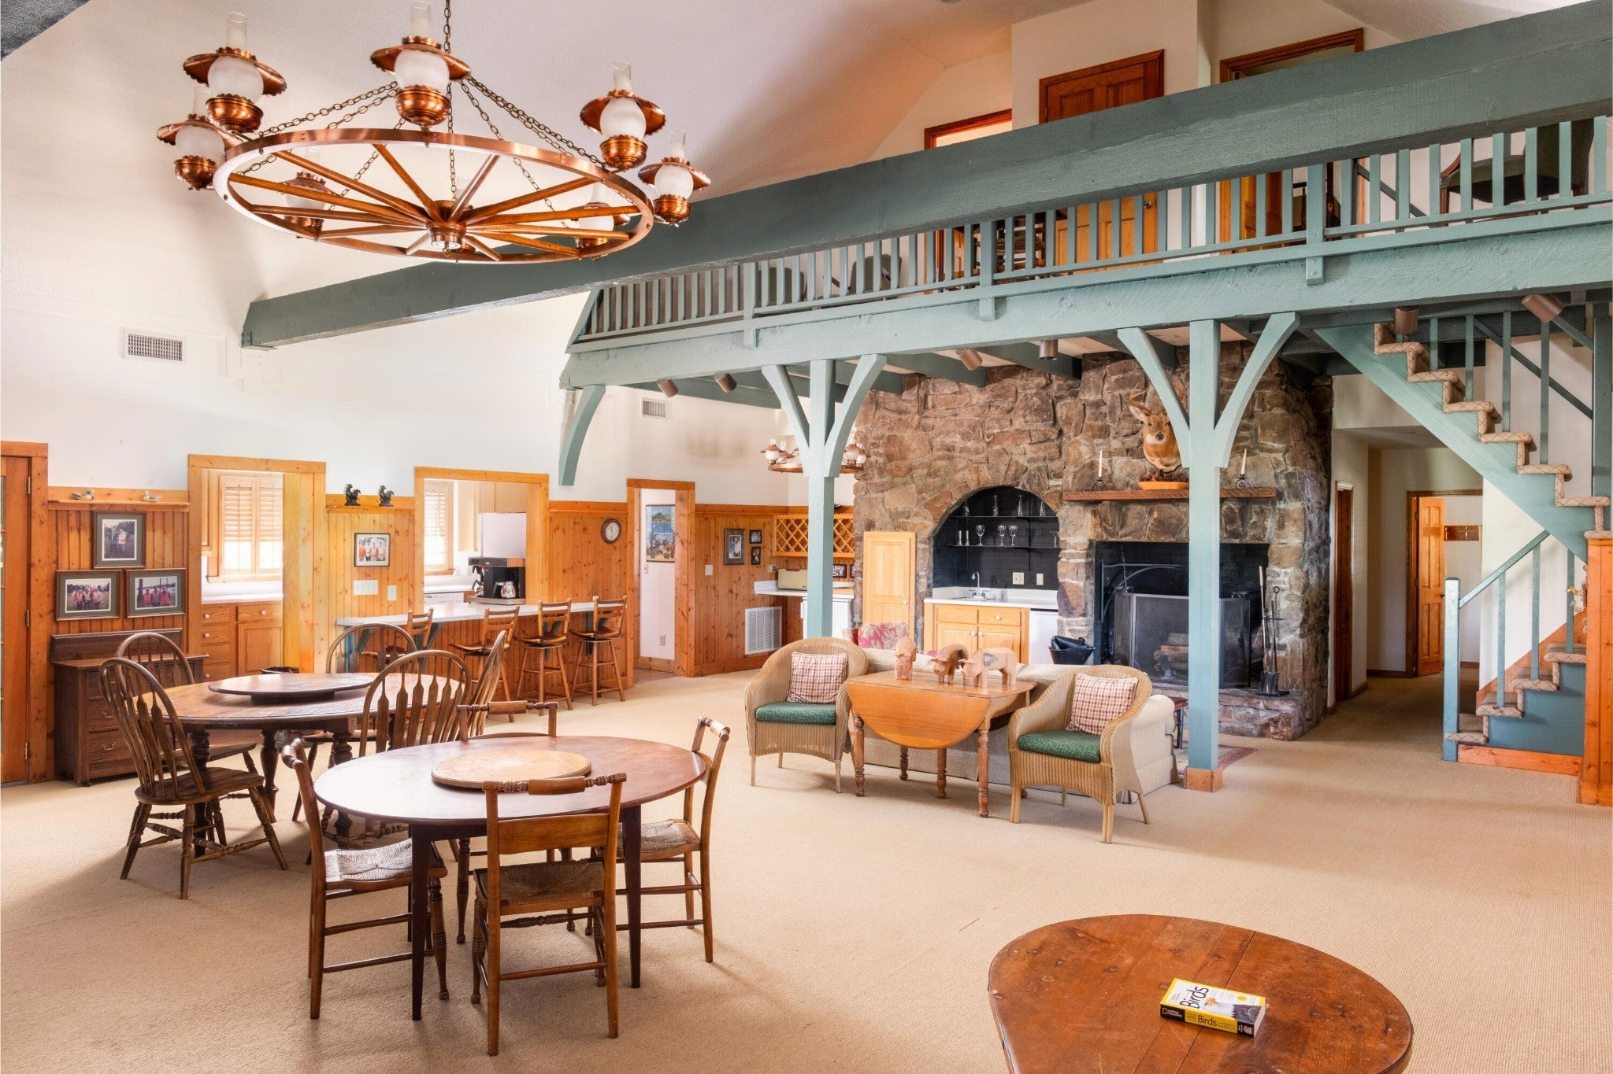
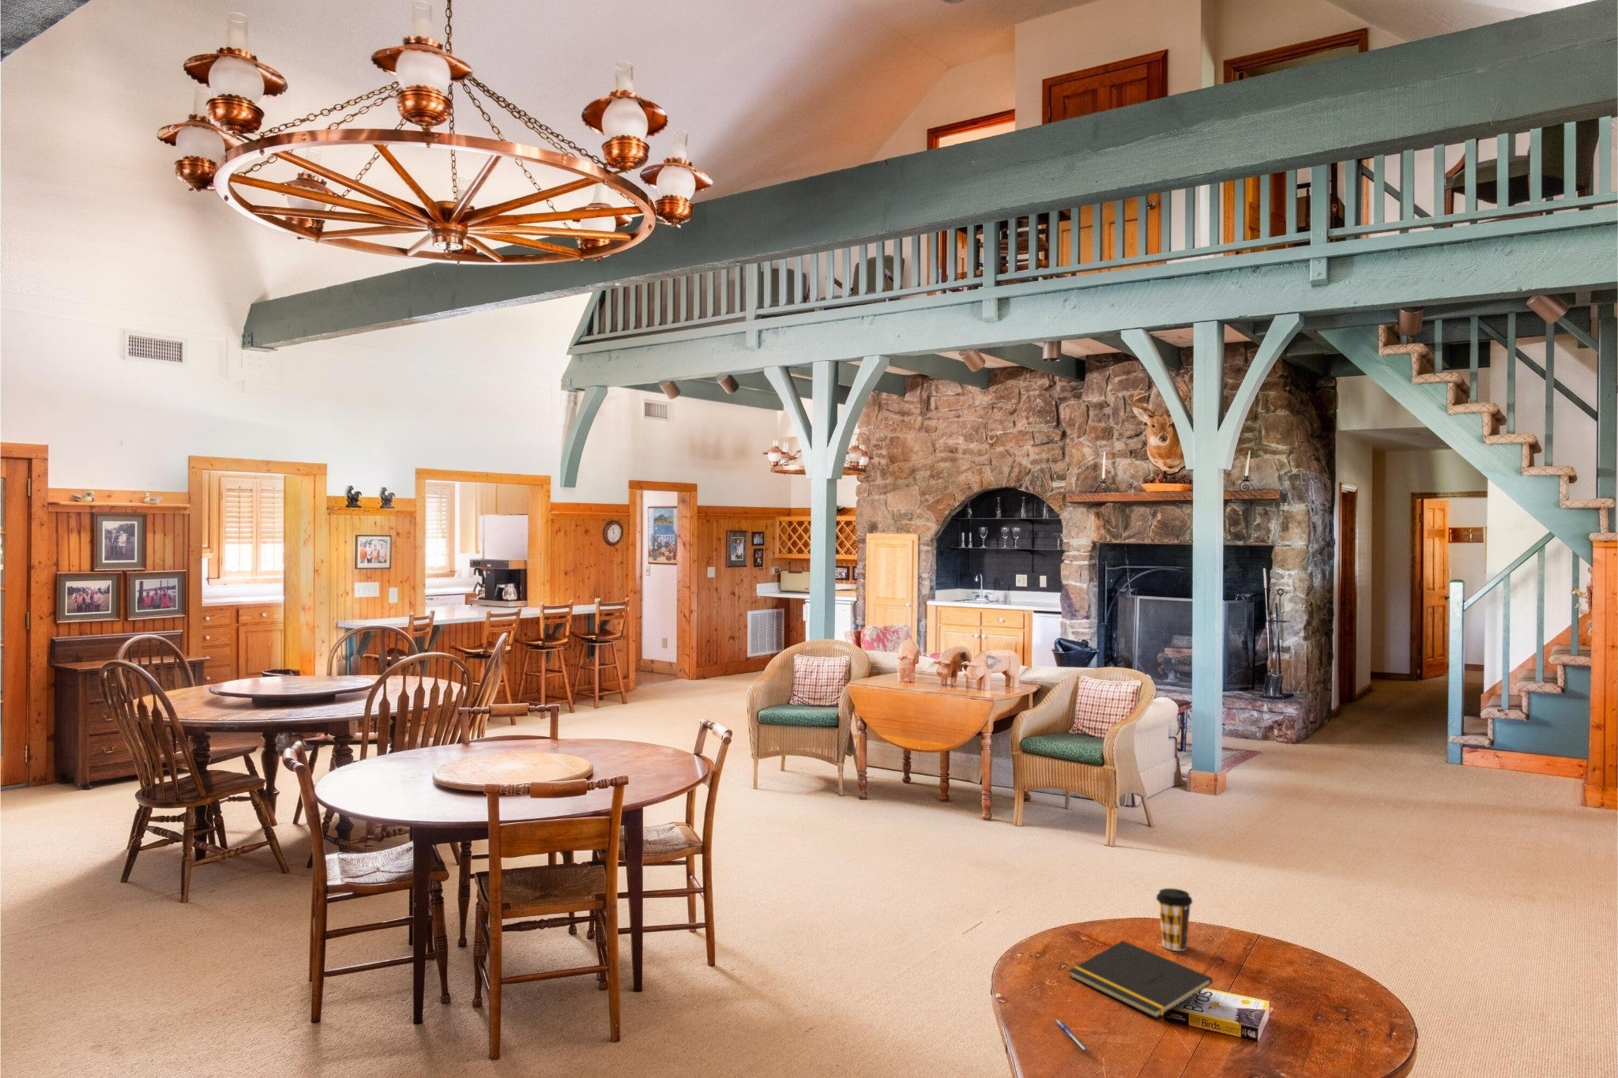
+ pen [1054,1019,1090,1052]
+ notepad [1068,940,1214,1019]
+ coffee cup [1155,888,1193,952]
